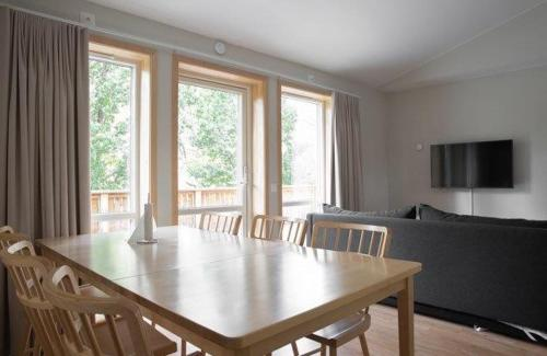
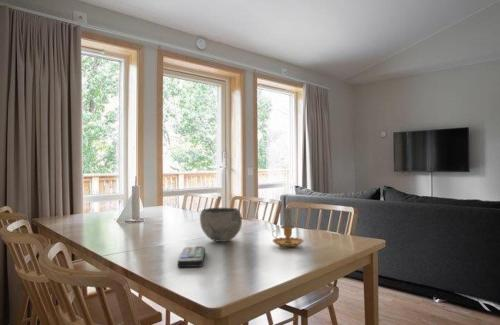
+ remote control [177,245,206,268]
+ bowl [199,207,243,243]
+ candle [271,205,304,248]
